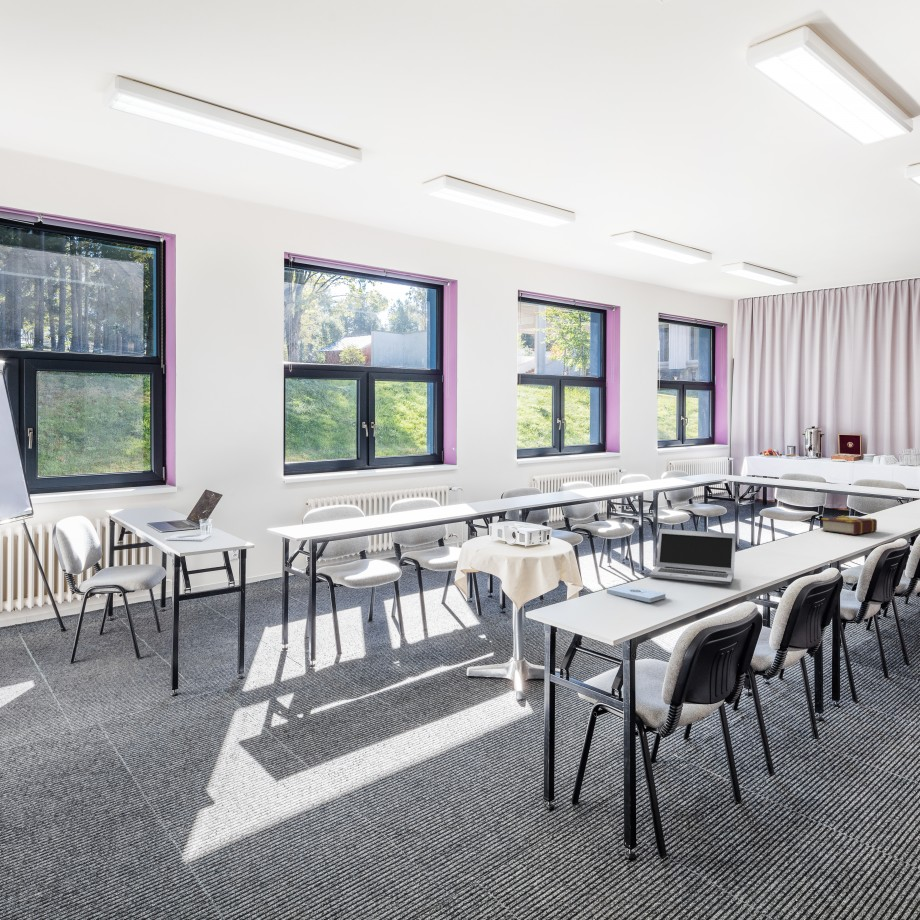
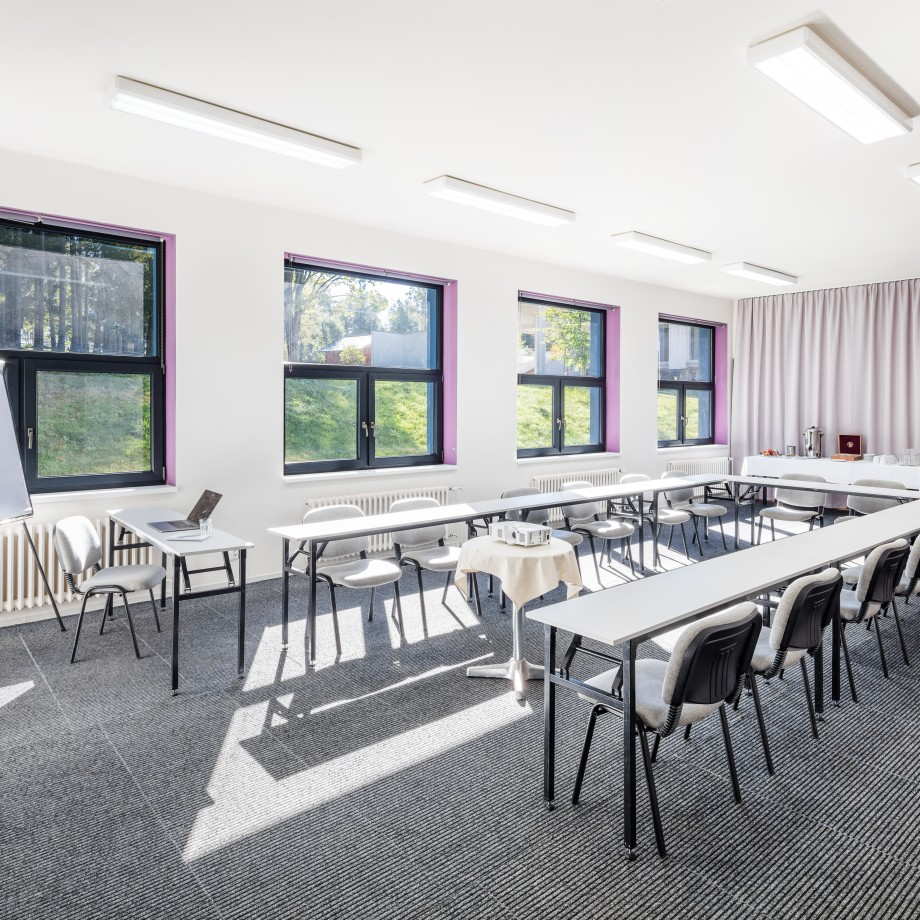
- laptop [648,528,737,585]
- book [820,515,878,536]
- notepad [606,584,667,603]
